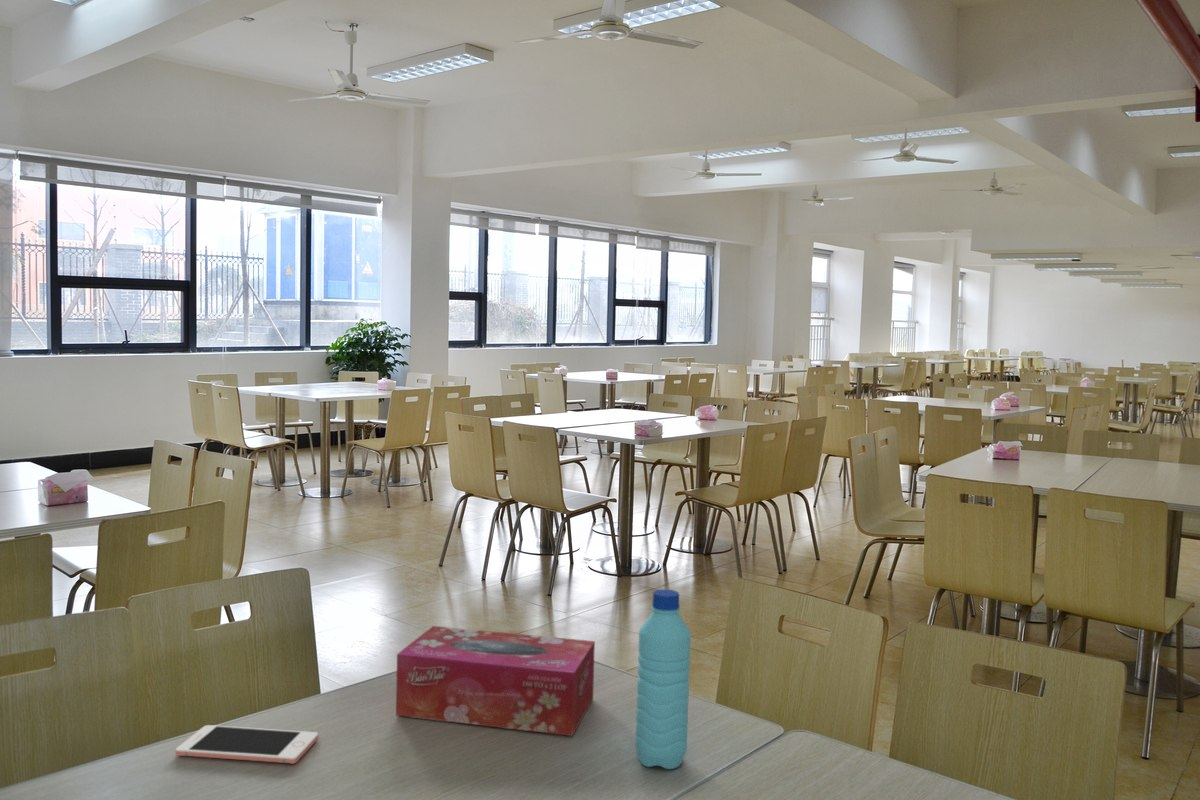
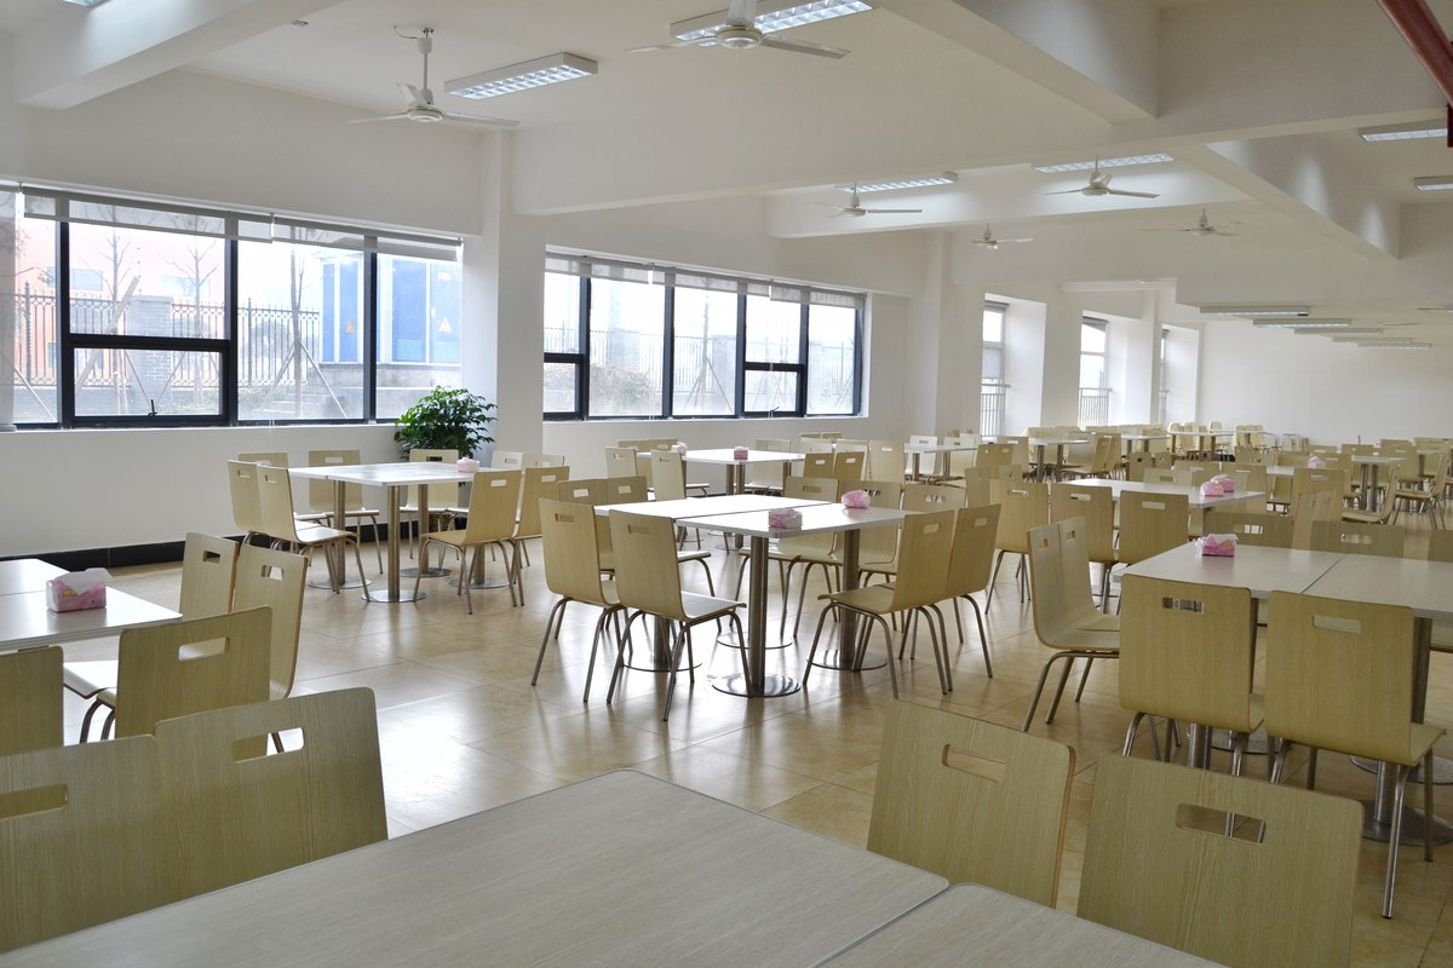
- cell phone [175,724,319,765]
- water bottle [635,589,692,770]
- tissue box [395,625,596,737]
